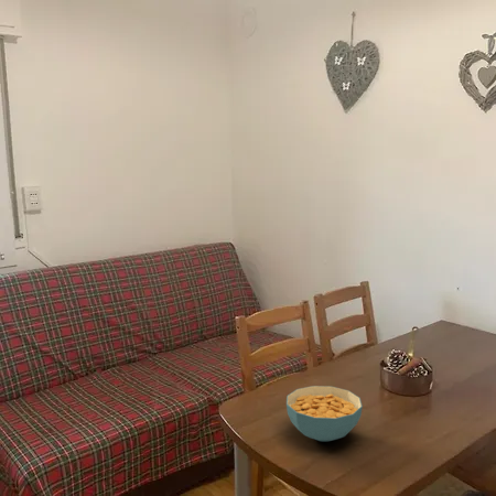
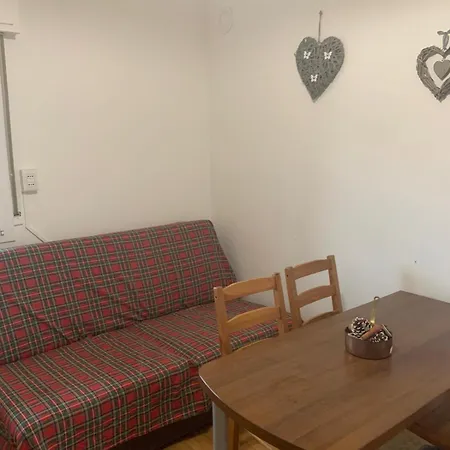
- cereal bowl [285,385,364,443]
